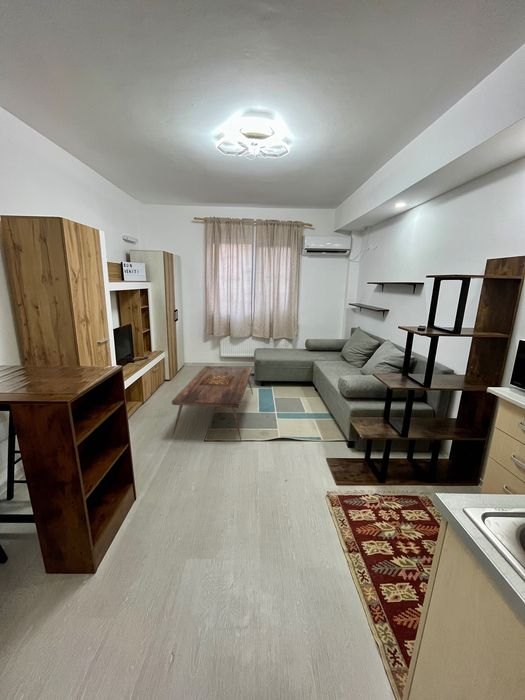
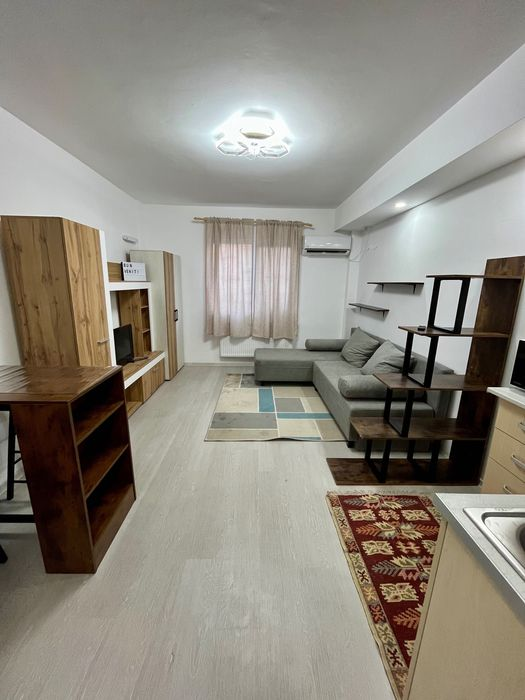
- coffee table [171,365,254,441]
